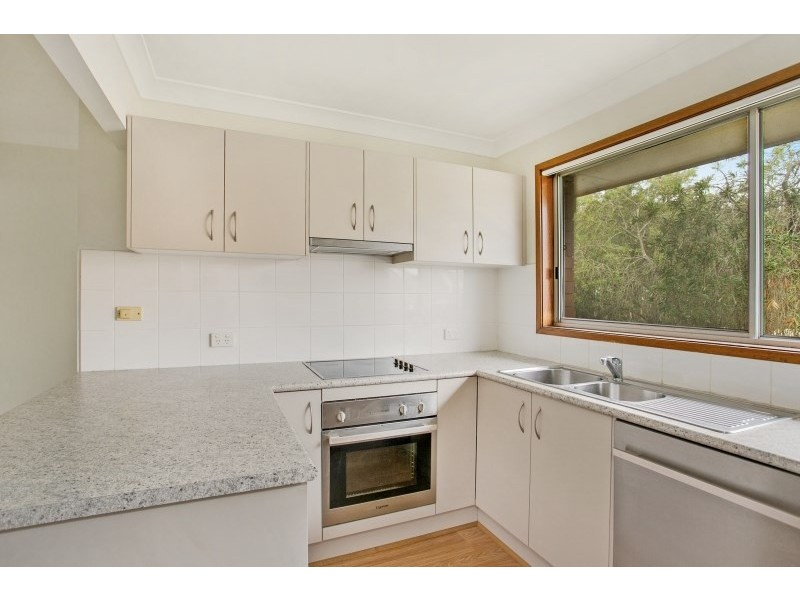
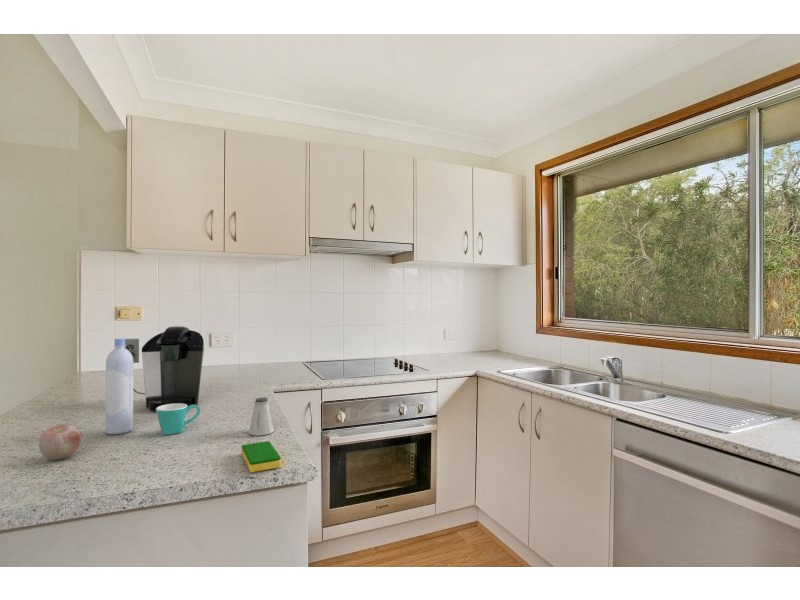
+ bottle [105,337,134,436]
+ dish sponge [241,440,282,473]
+ apple [38,424,82,461]
+ coffee maker [124,325,205,412]
+ saltshaker [248,397,275,437]
+ mug [155,403,201,436]
